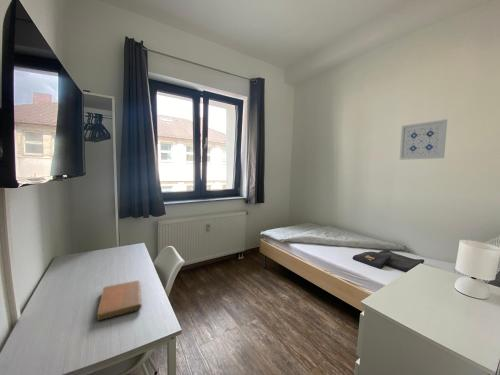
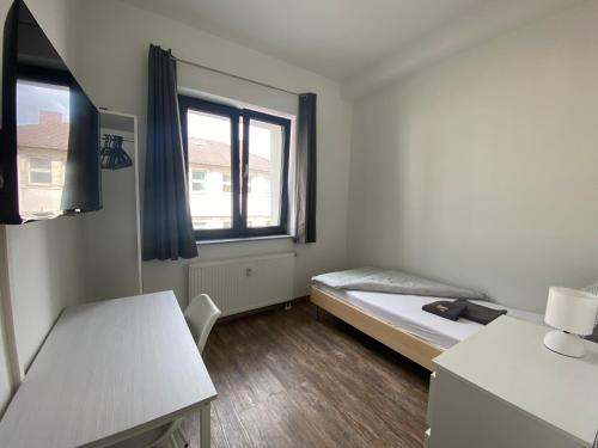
- wall art [399,118,448,161]
- notebook [96,279,143,322]
